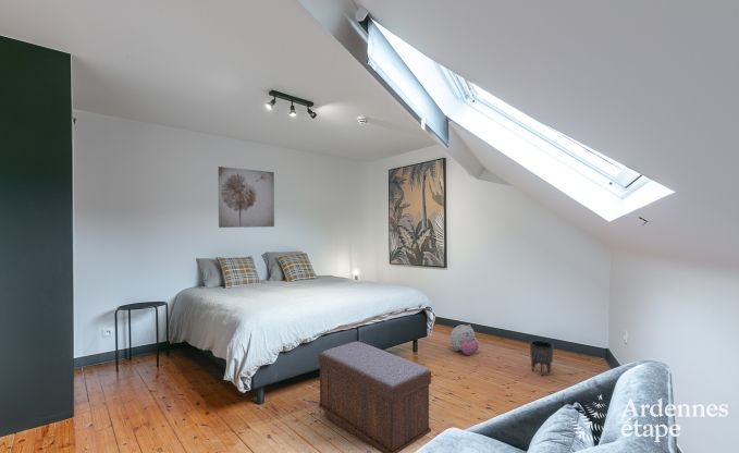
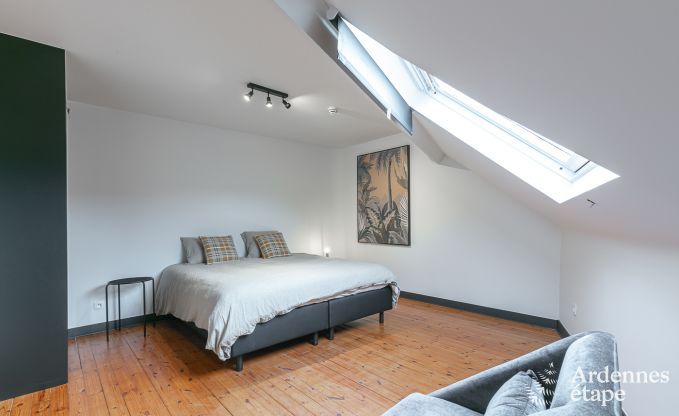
- plush toy [448,323,480,356]
- planter [529,340,555,378]
- wall art [218,166,275,229]
- bench [317,341,432,453]
